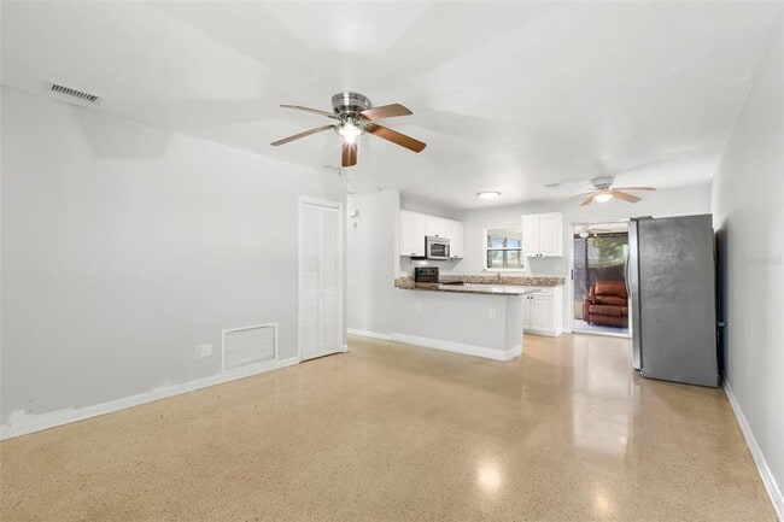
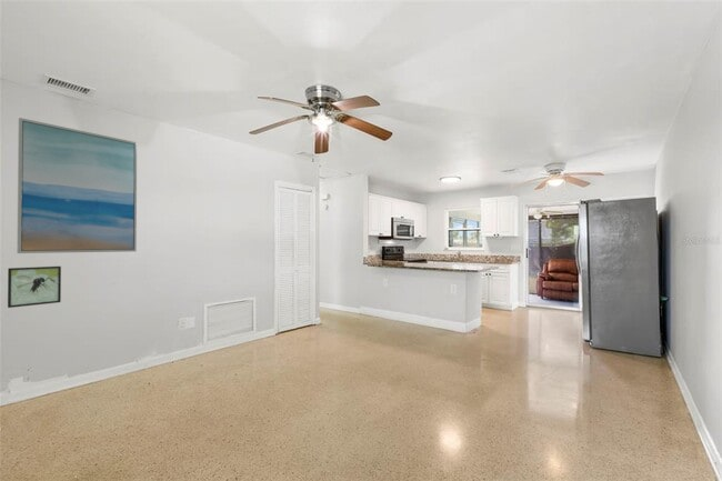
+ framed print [7,265,62,309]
+ wall art [16,117,138,254]
